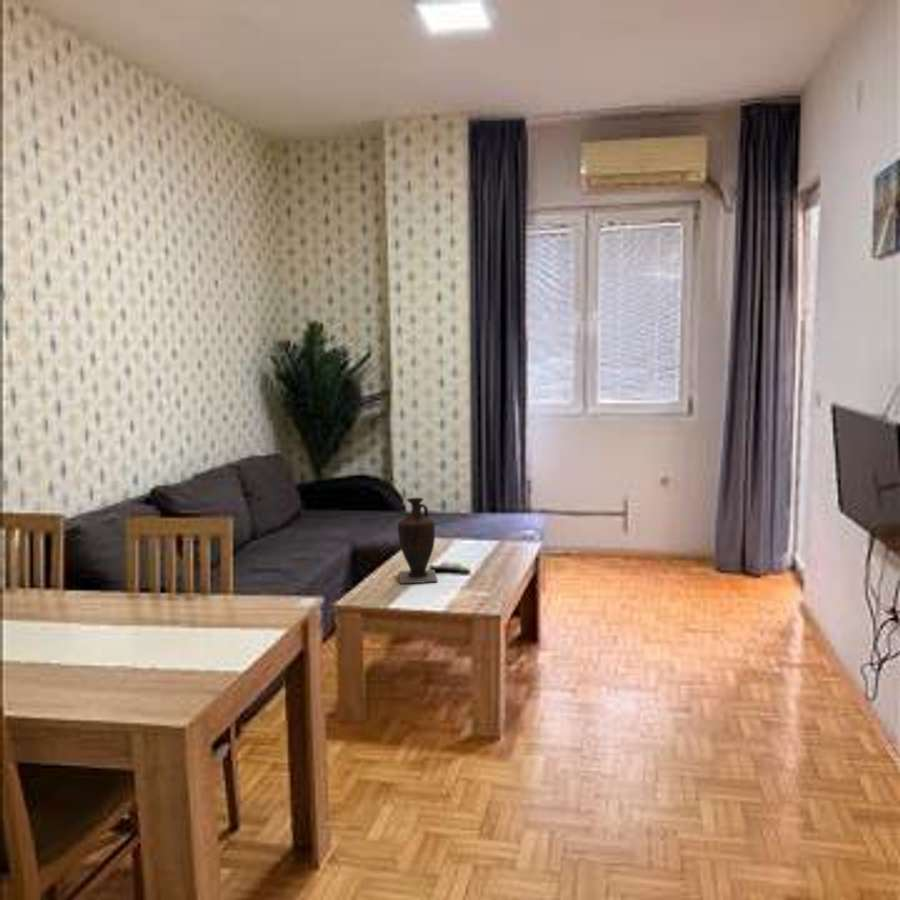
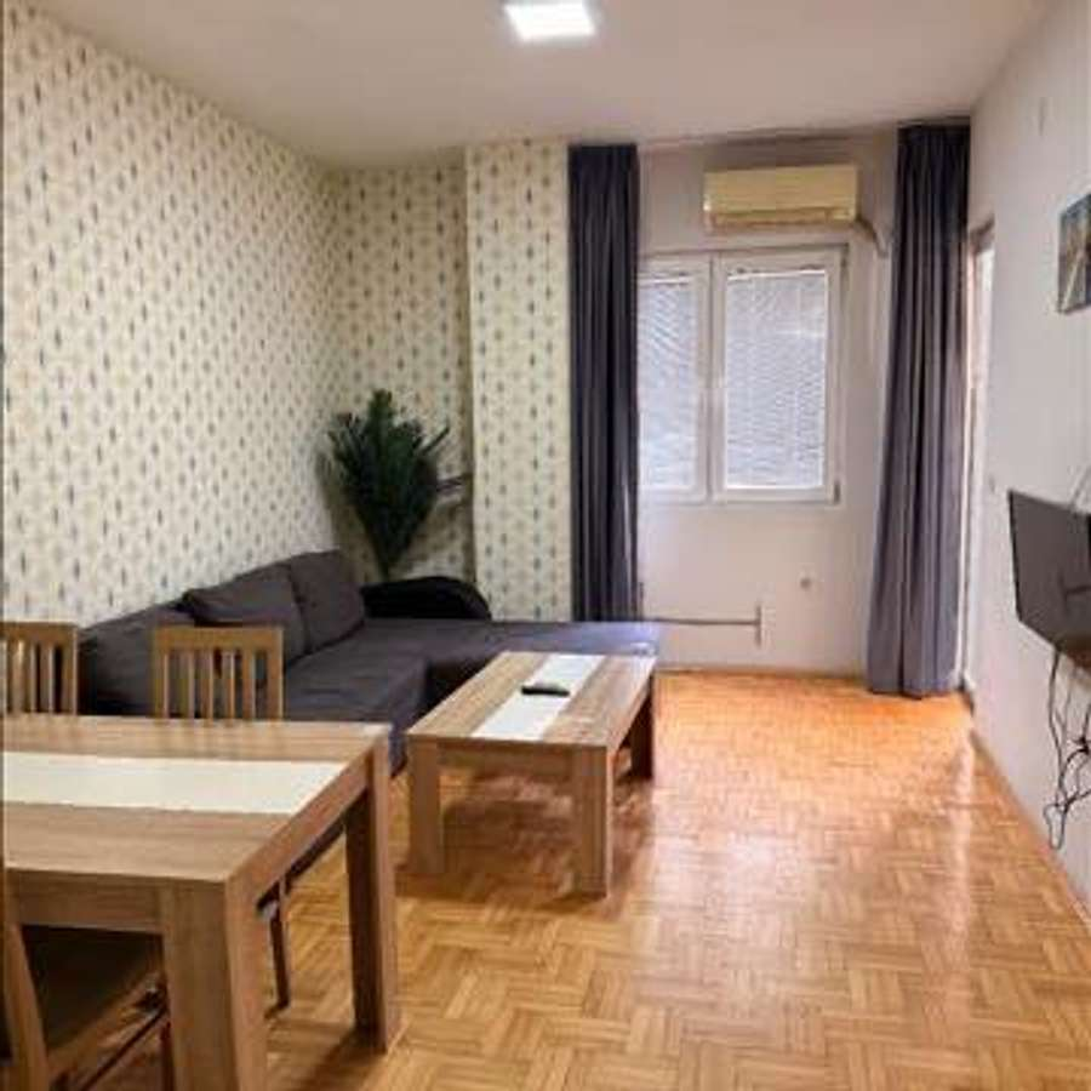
- vase [397,497,438,585]
